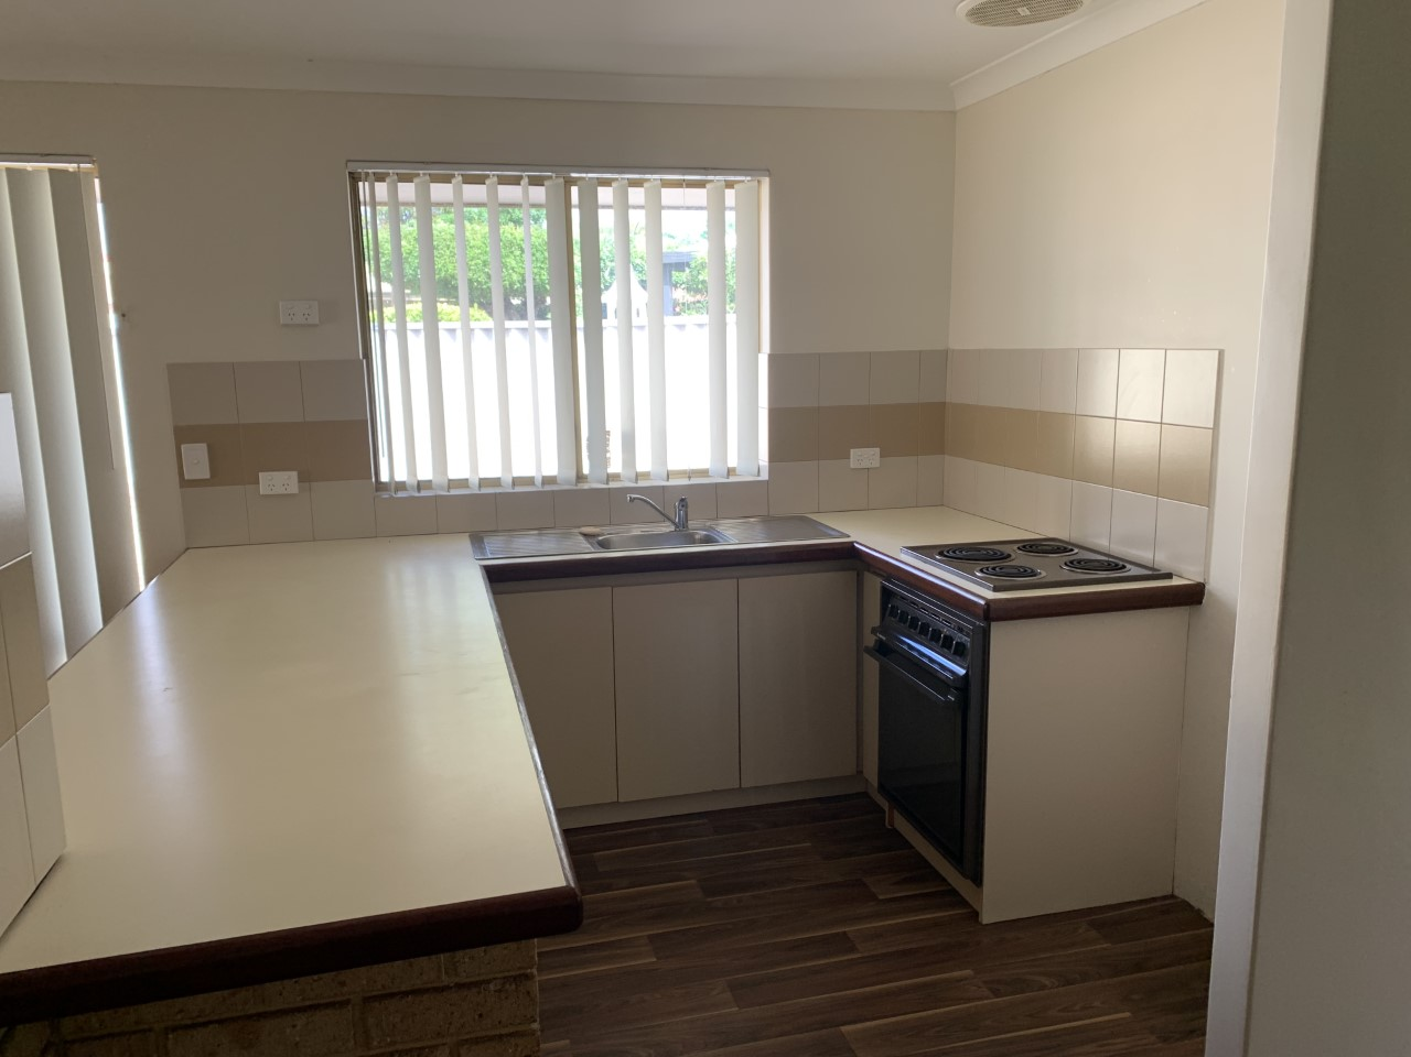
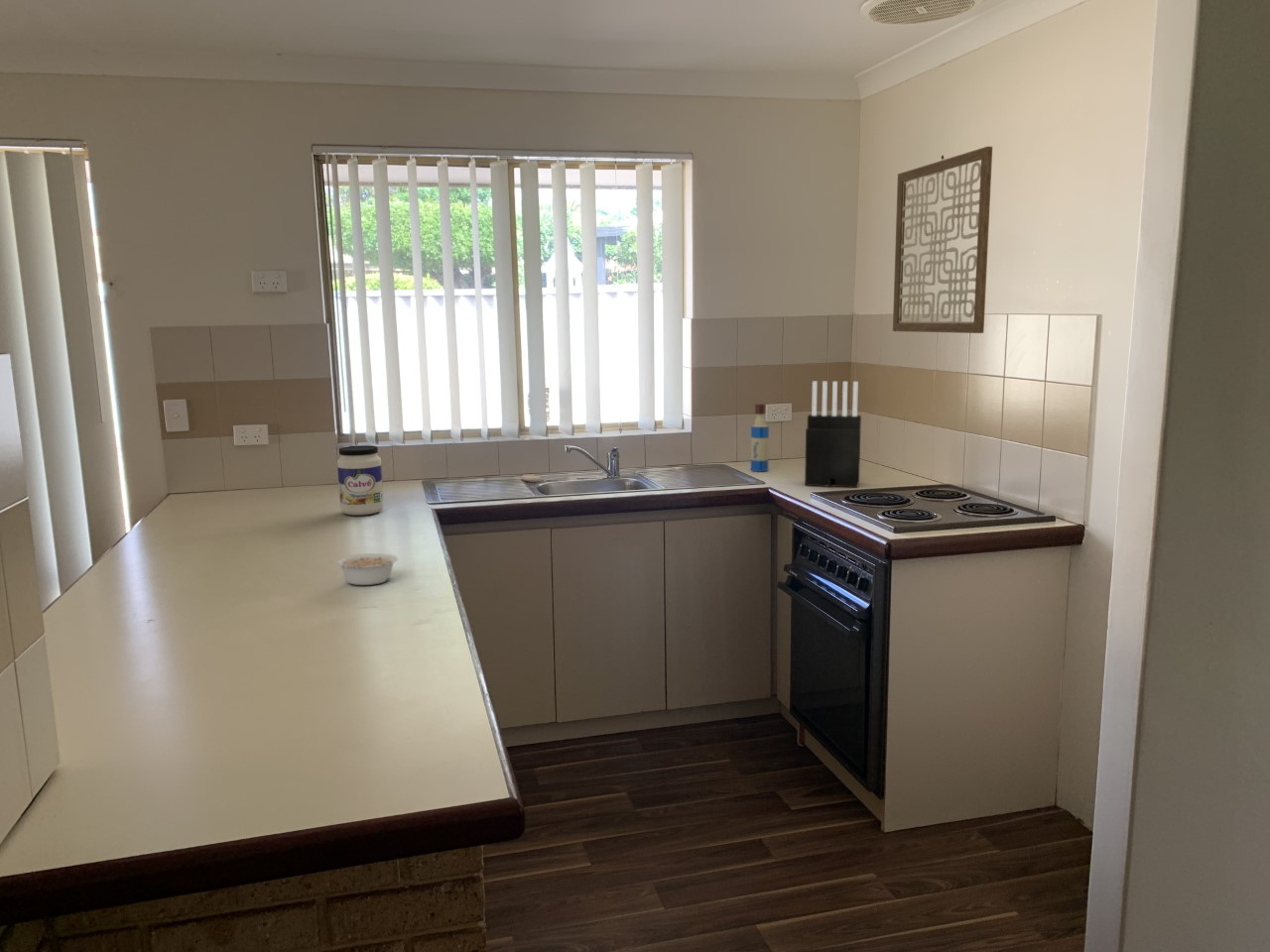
+ jar [336,444,385,517]
+ tequila bottle [750,403,770,473]
+ knife block [804,381,862,489]
+ wall art [892,146,993,334]
+ legume [335,552,399,586]
